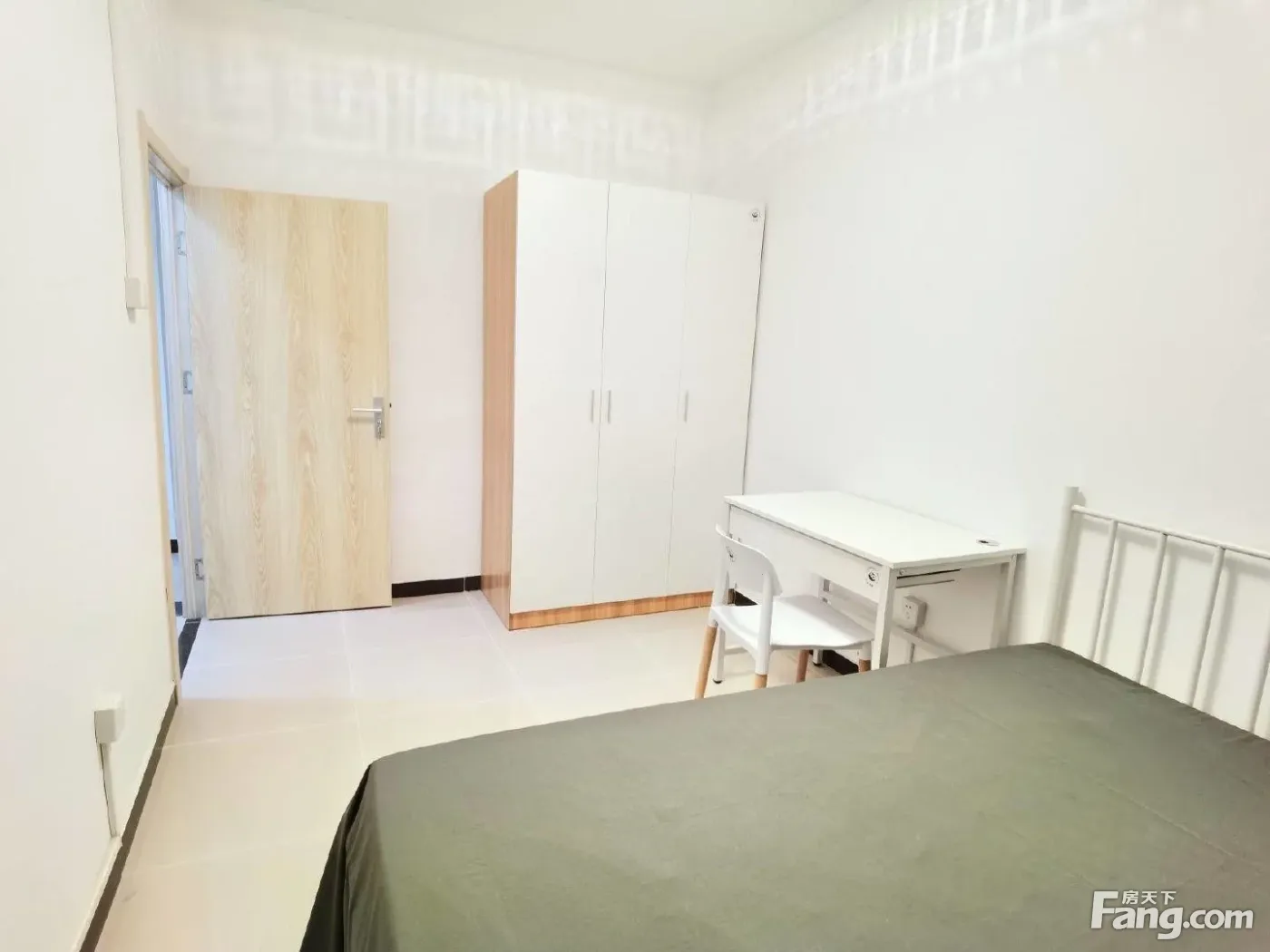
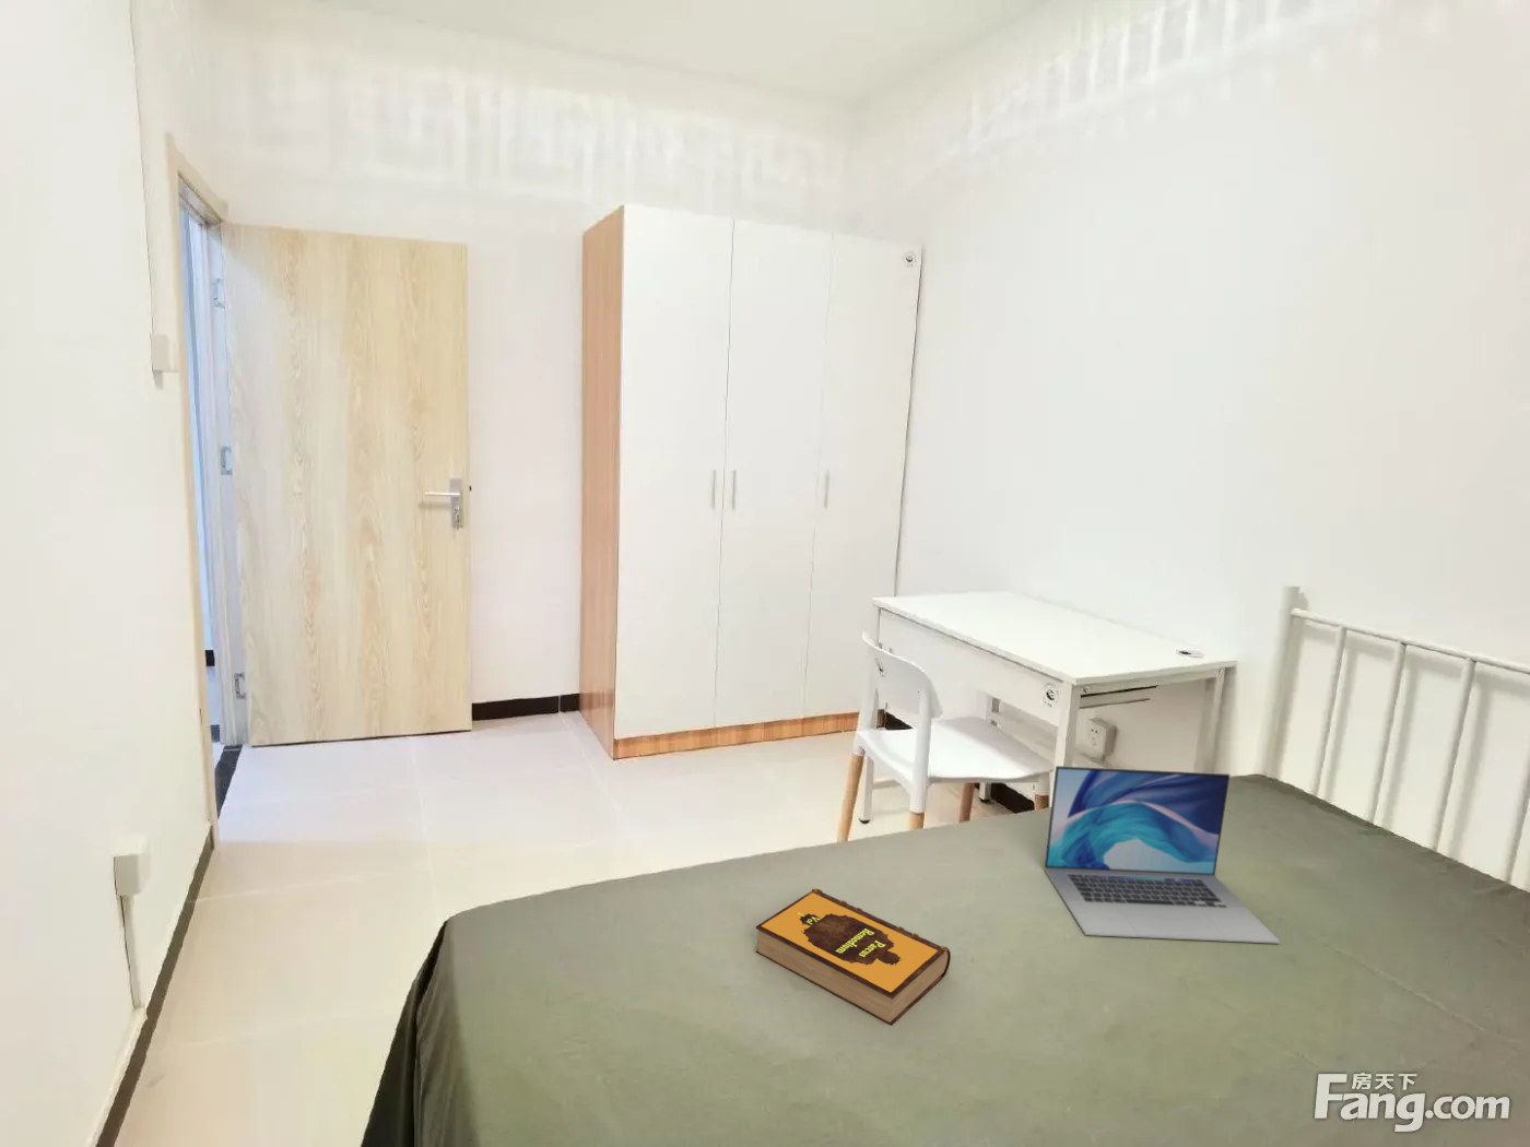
+ hardback book [754,887,952,1027]
+ laptop [1042,765,1281,945]
